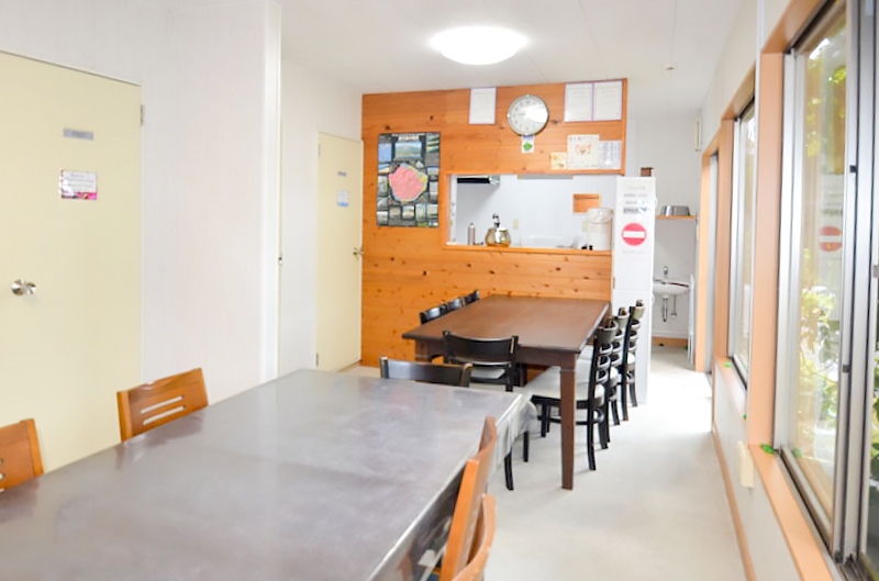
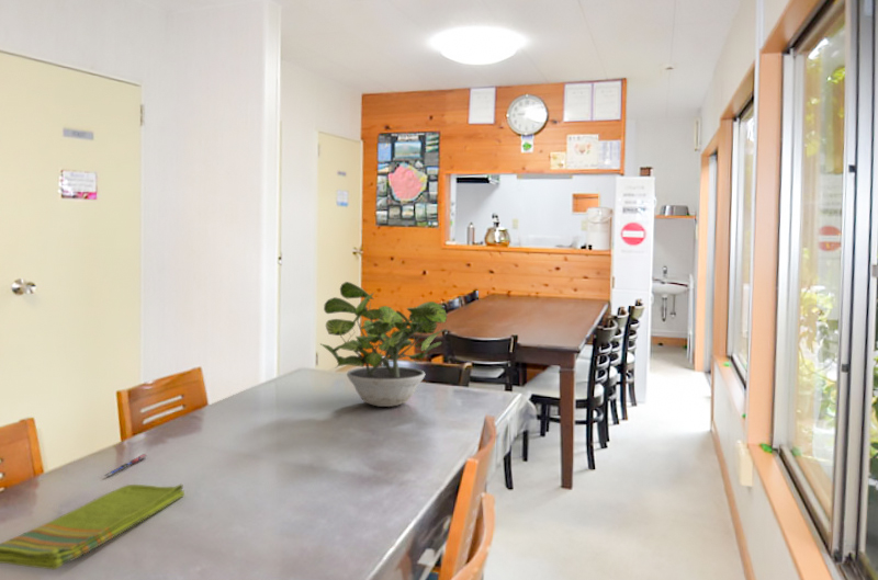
+ potted plant [318,281,448,408]
+ dish towel [0,484,185,570]
+ pen [103,453,148,477]
